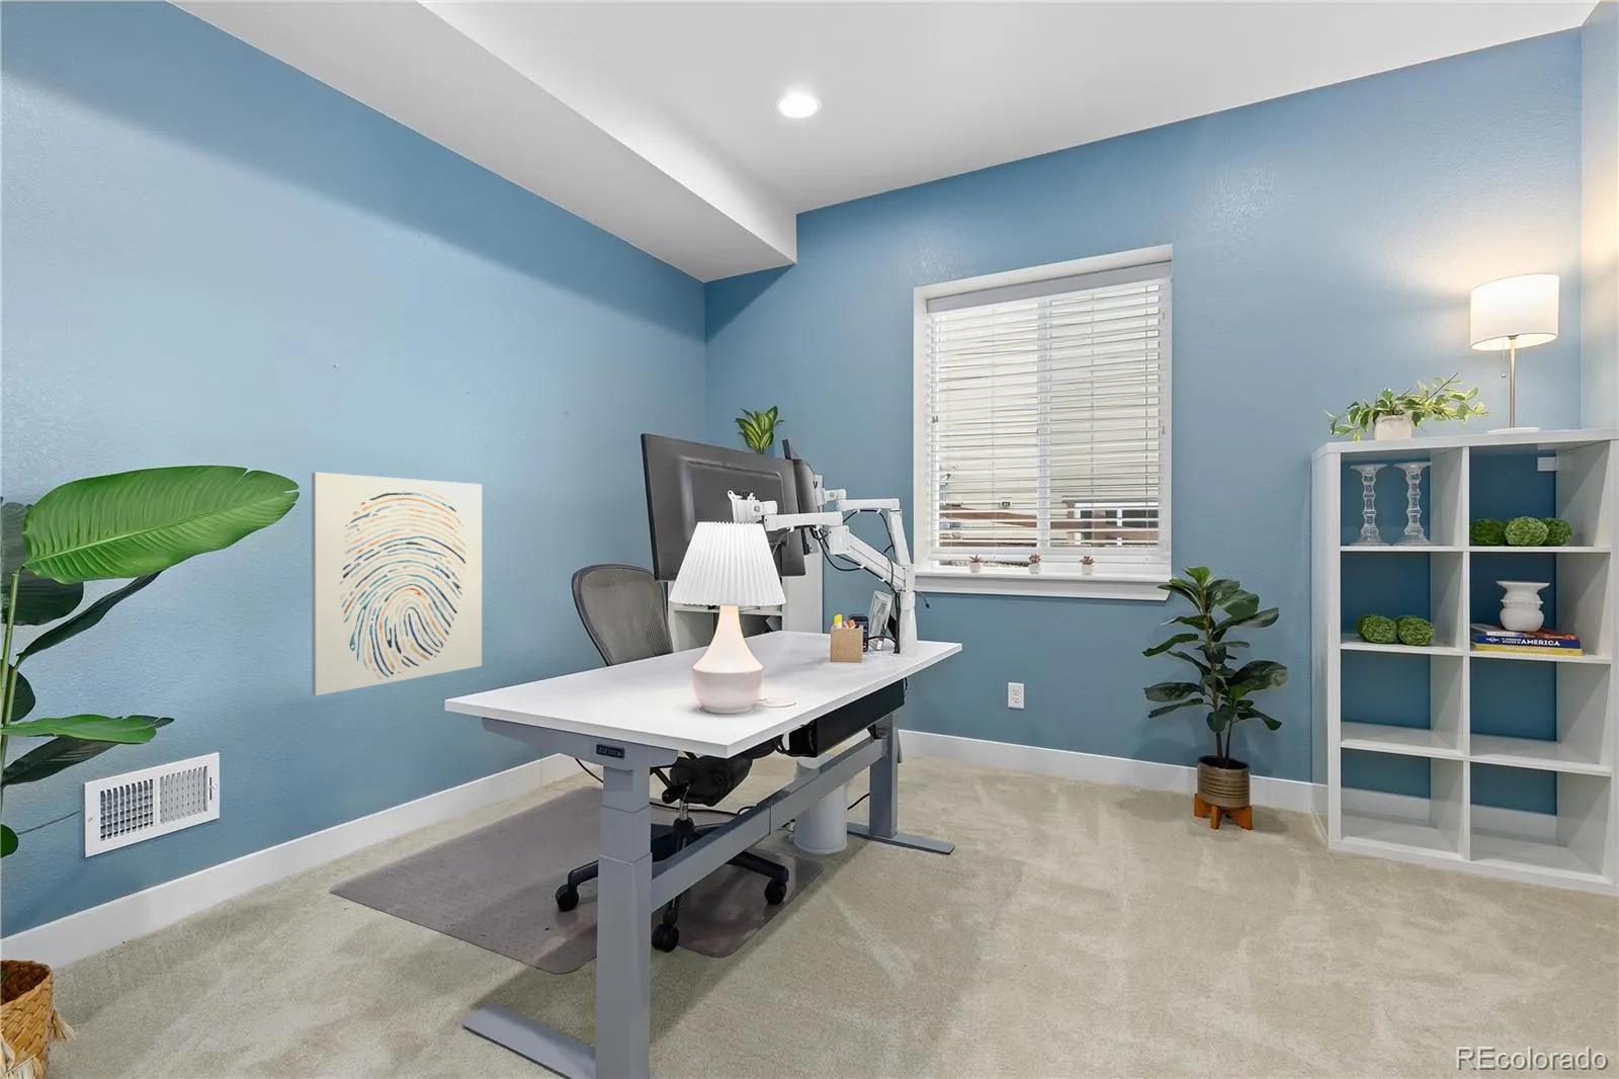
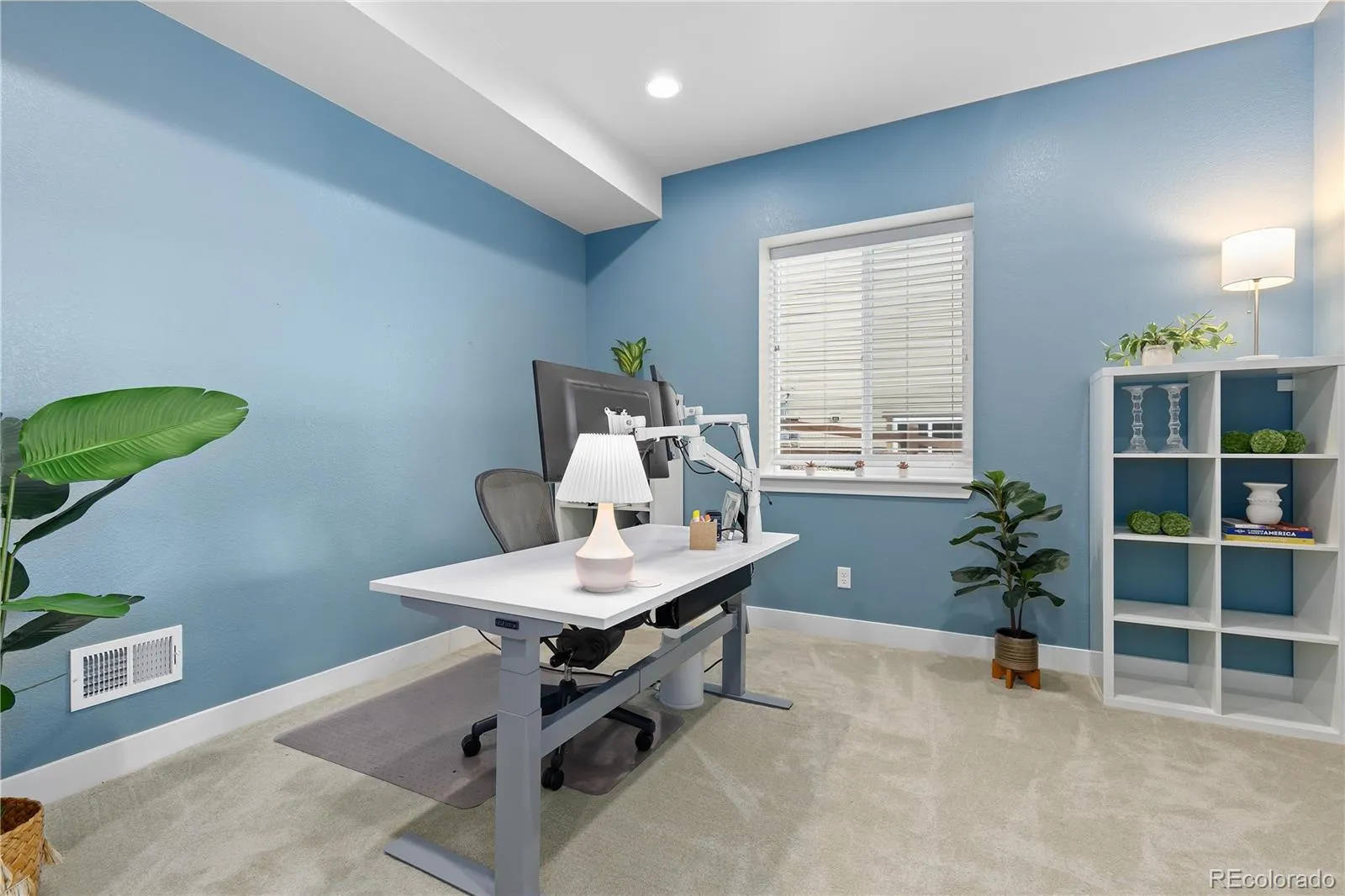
- wall art [311,472,483,696]
